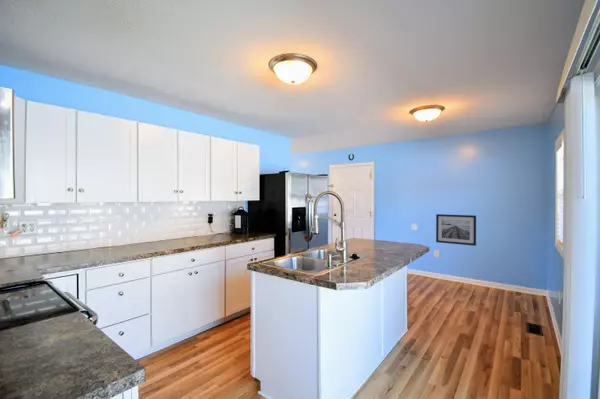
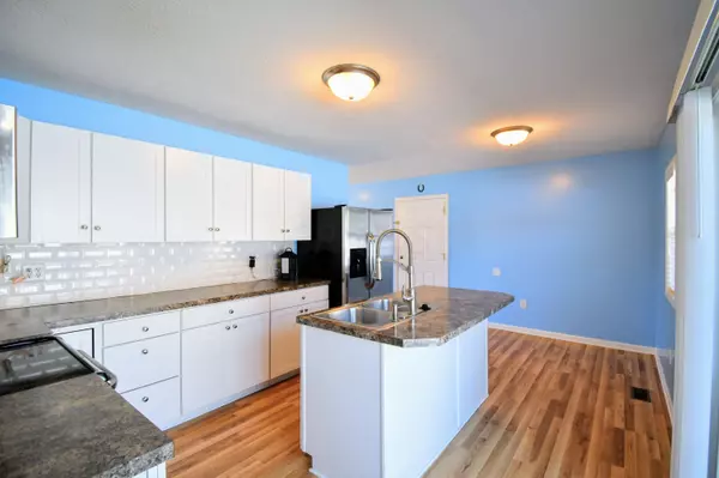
- wall art [435,213,477,247]
